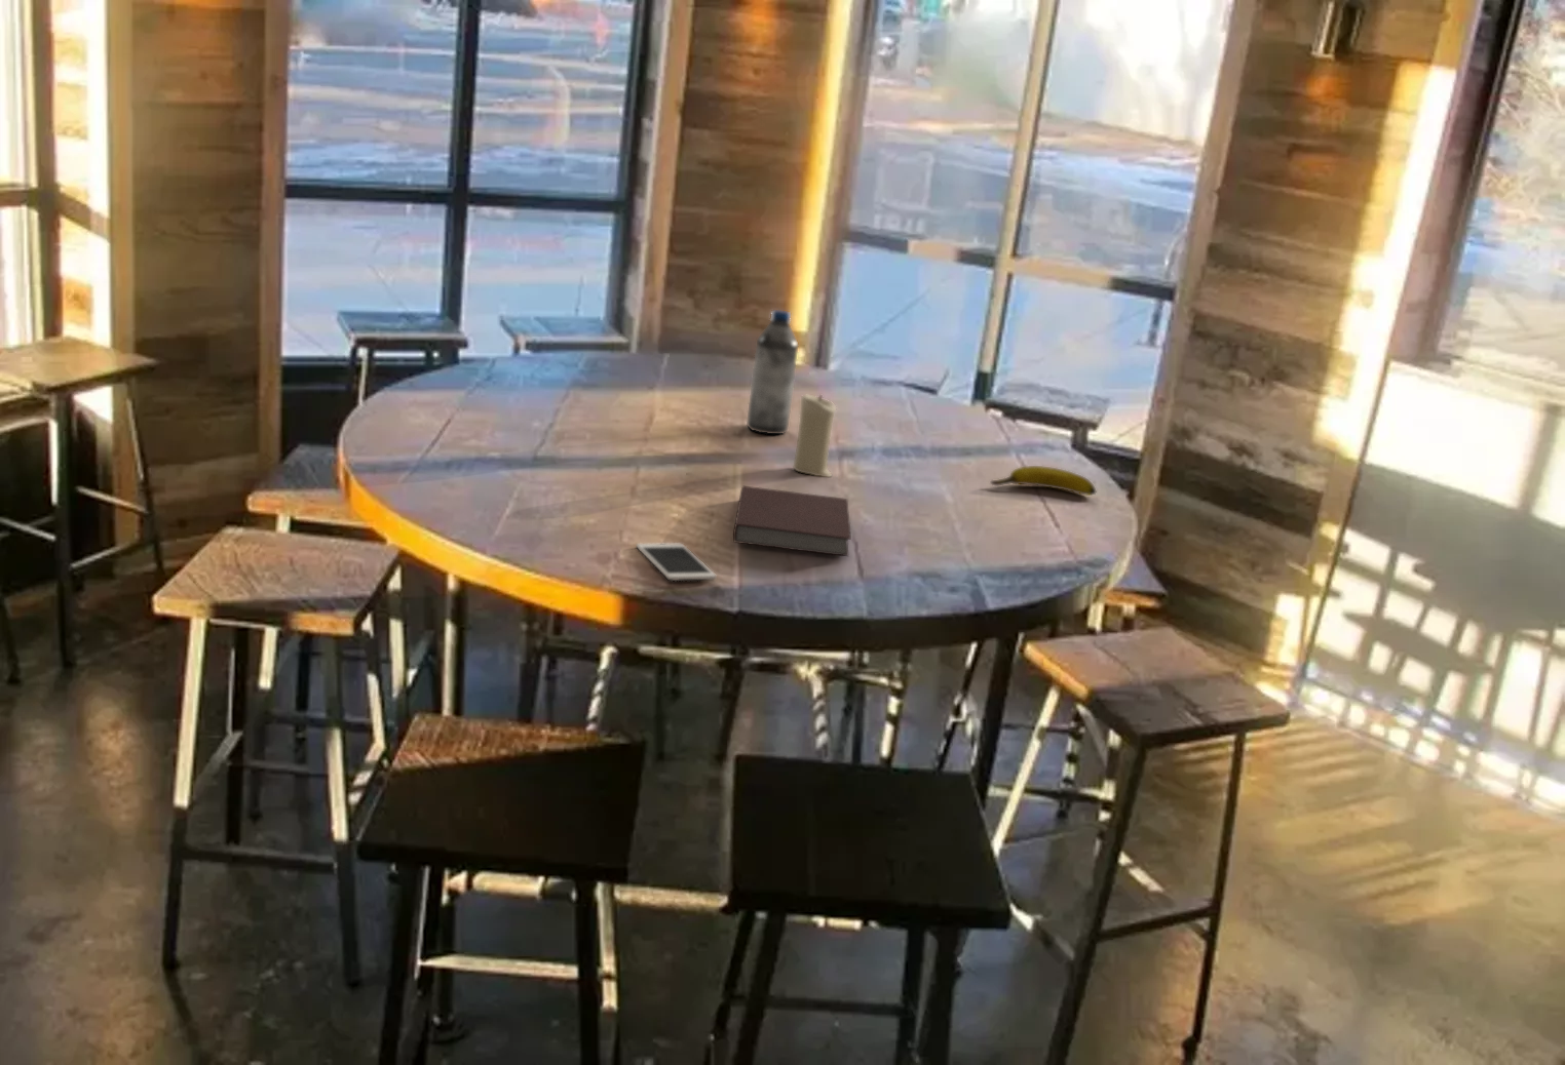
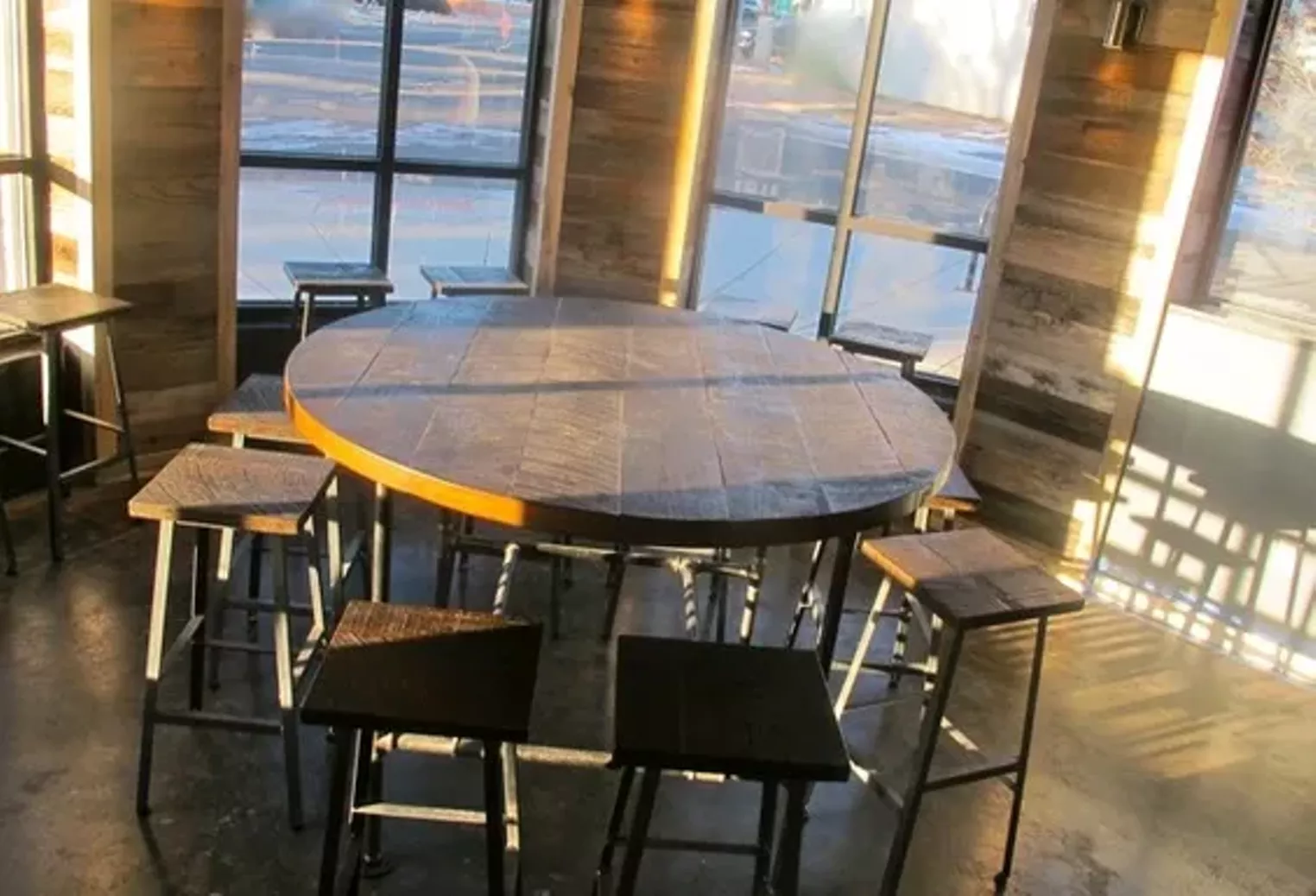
- water bottle [746,309,800,435]
- notebook [733,484,853,557]
- candle [792,393,837,478]
- cell phone [635,543,718,581]
- banana [989,465,1096,497]
